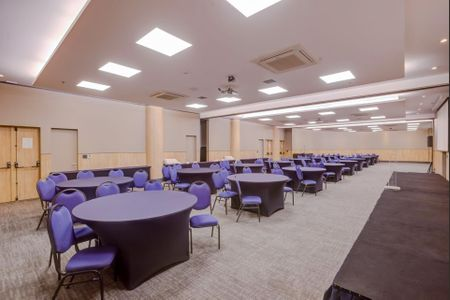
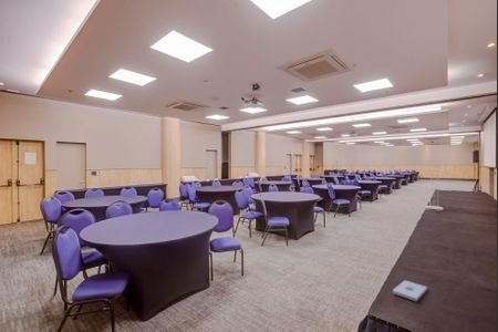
+ notepad [392,280,428,302]
